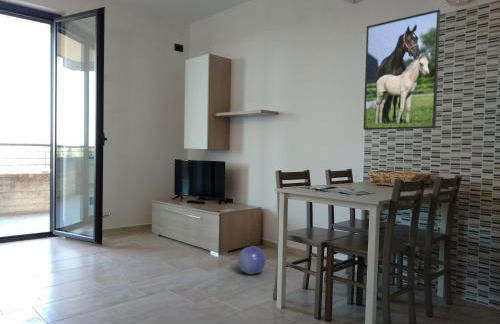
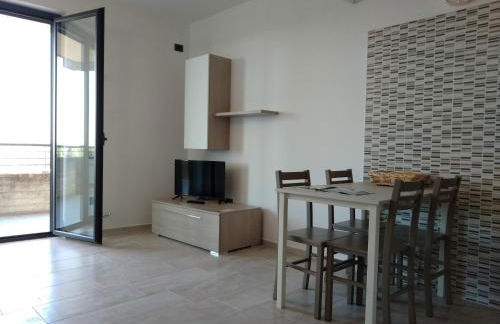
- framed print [363,9,441,131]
- ball [237,245,267,275]
